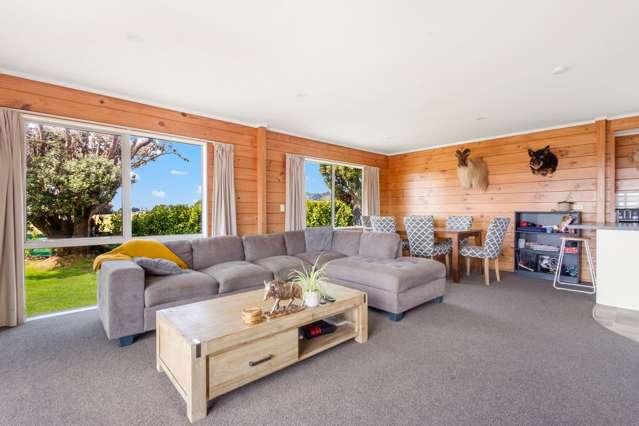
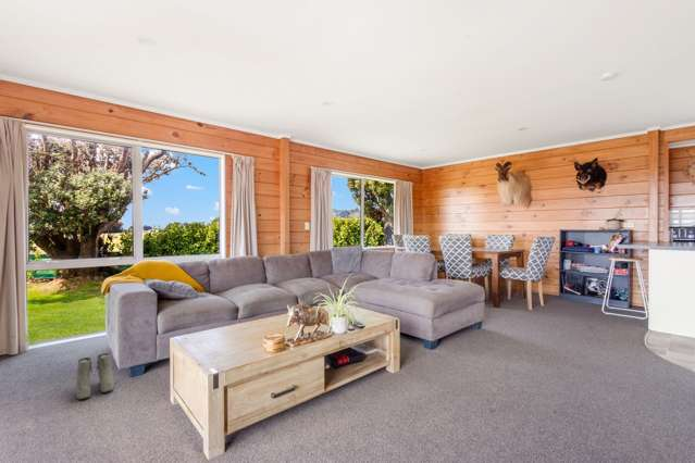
+ boots [75,352,115,400]
